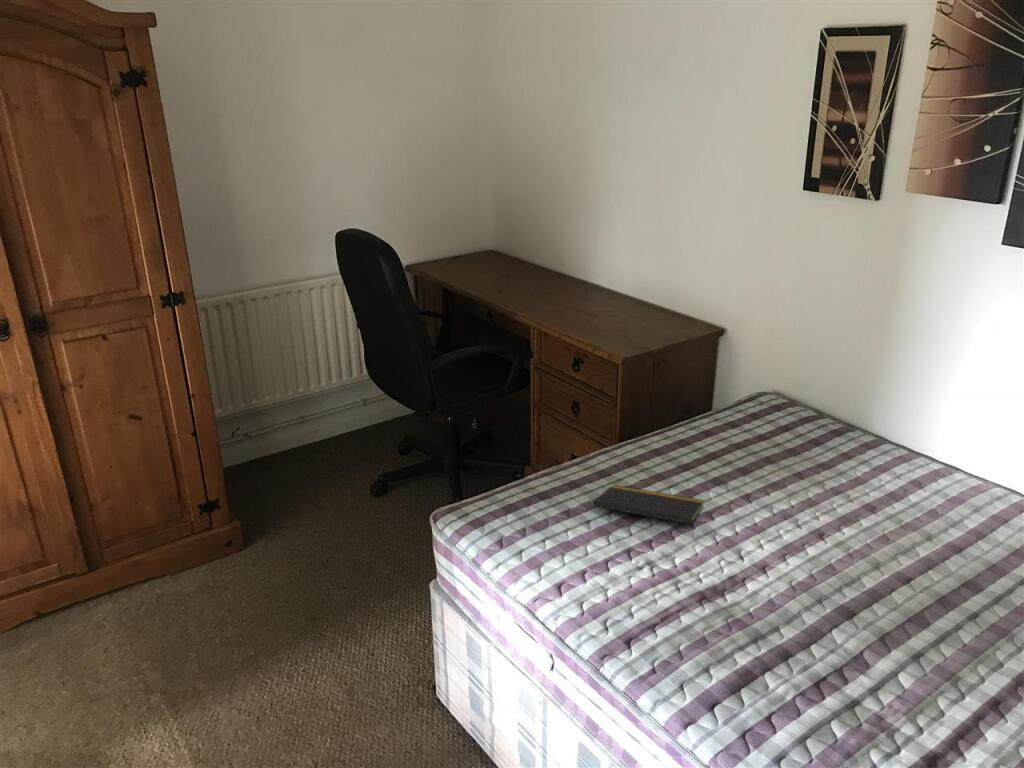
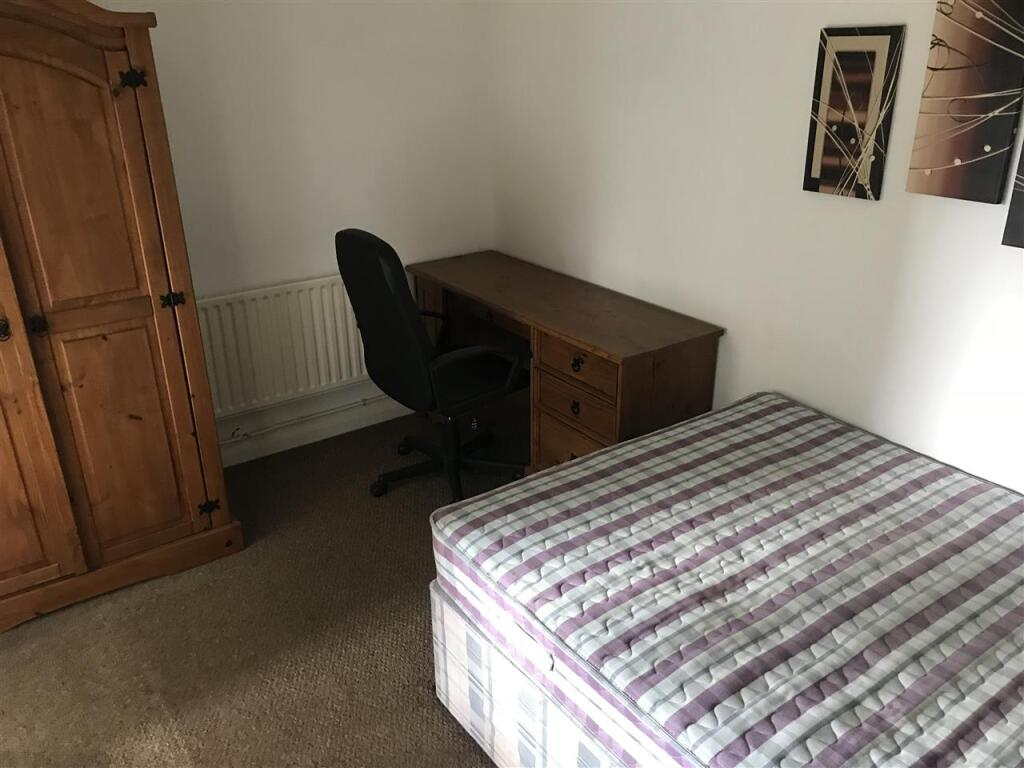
- notepad [592,484,706,537]
